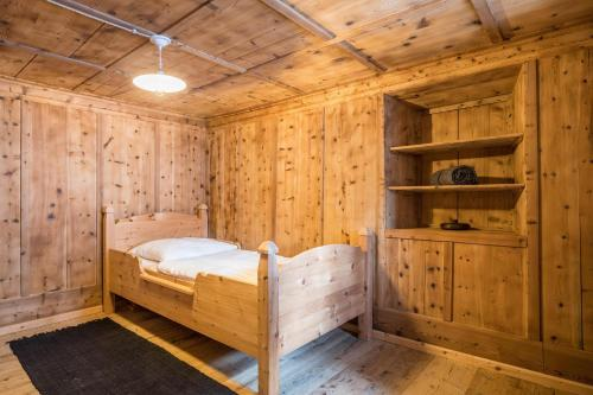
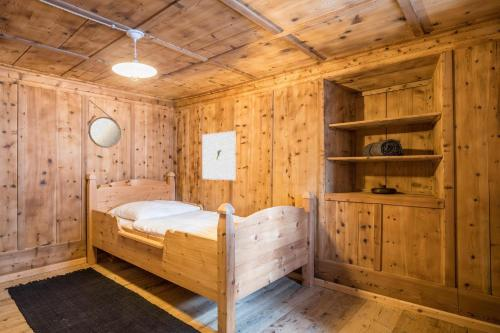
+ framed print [201,130,237,181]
+ home mirror [87,99,122,149]
